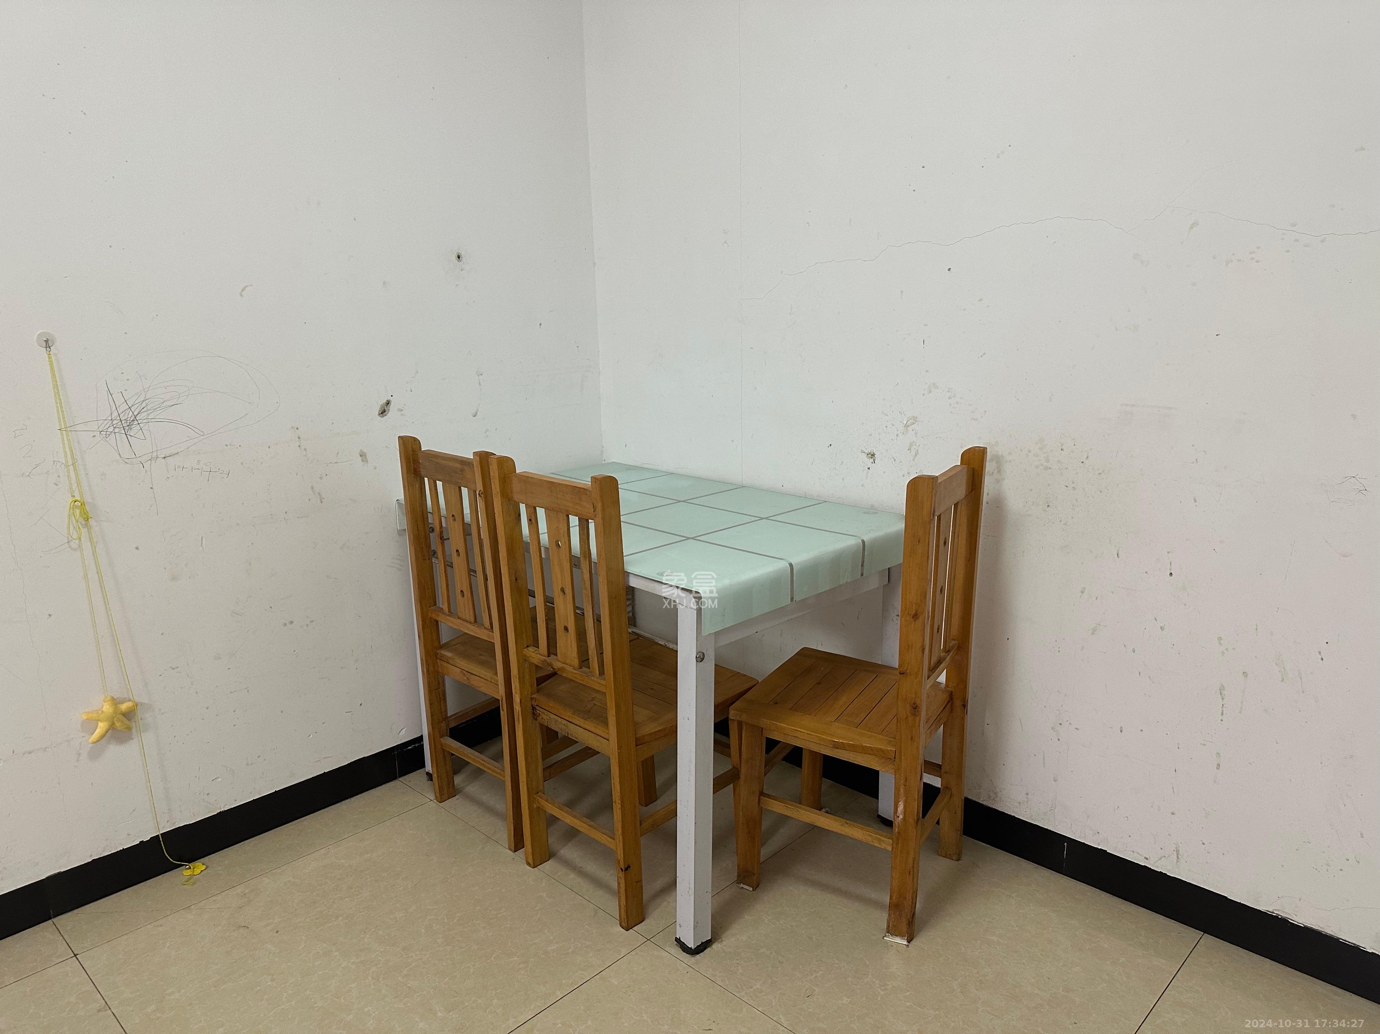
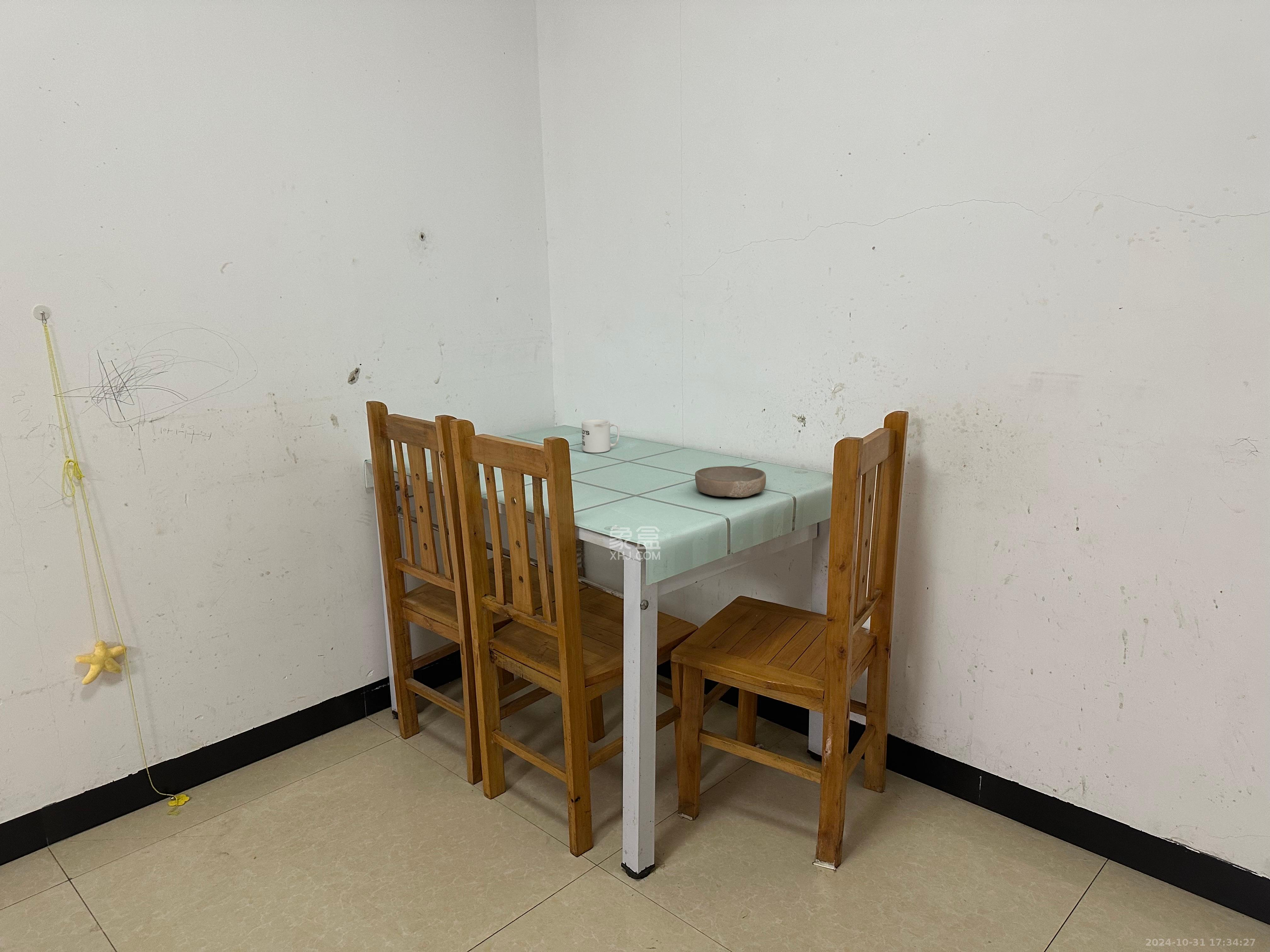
+ bowl [695,466,766,498]
+ mug [581,419,620,453]
